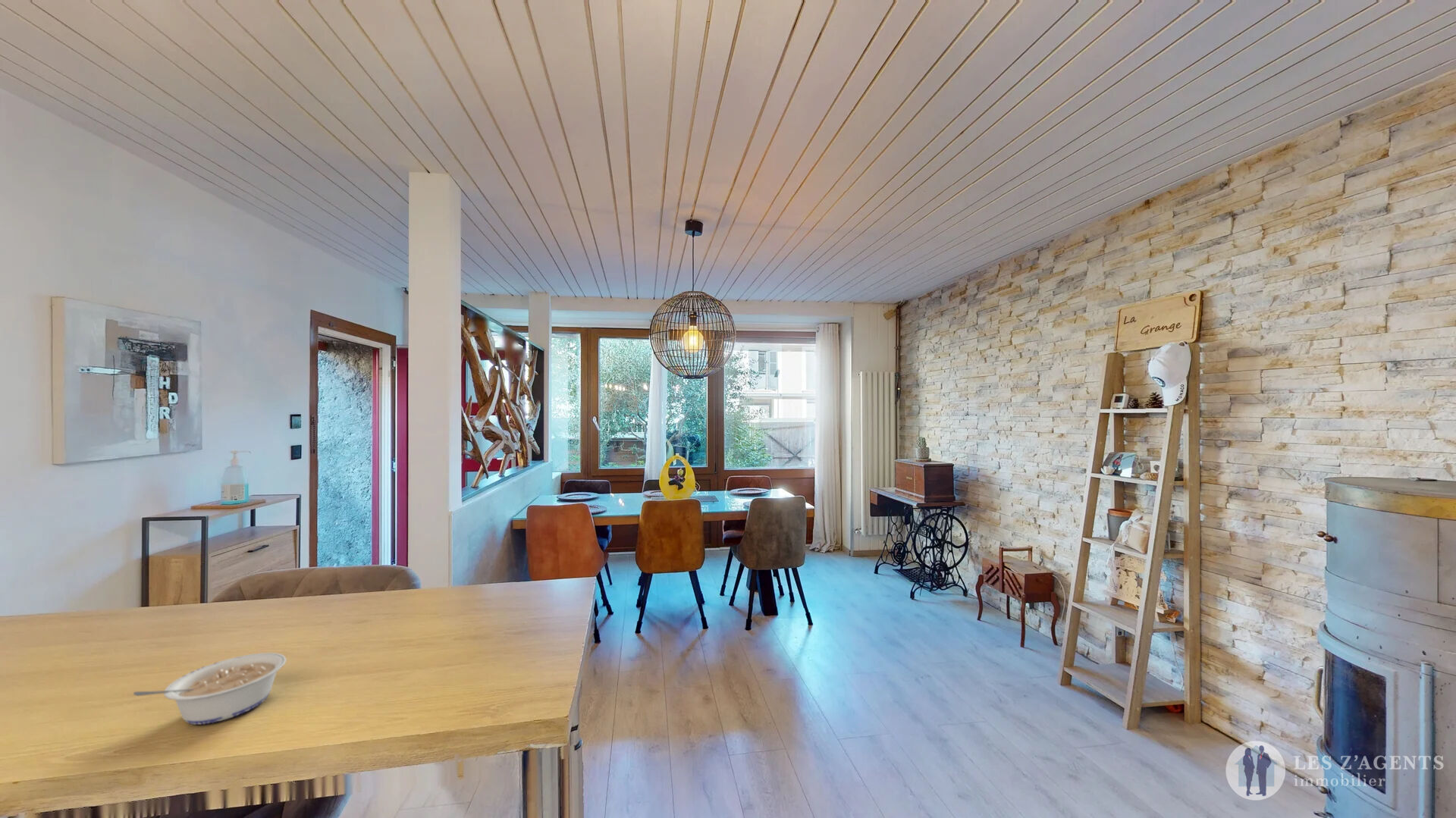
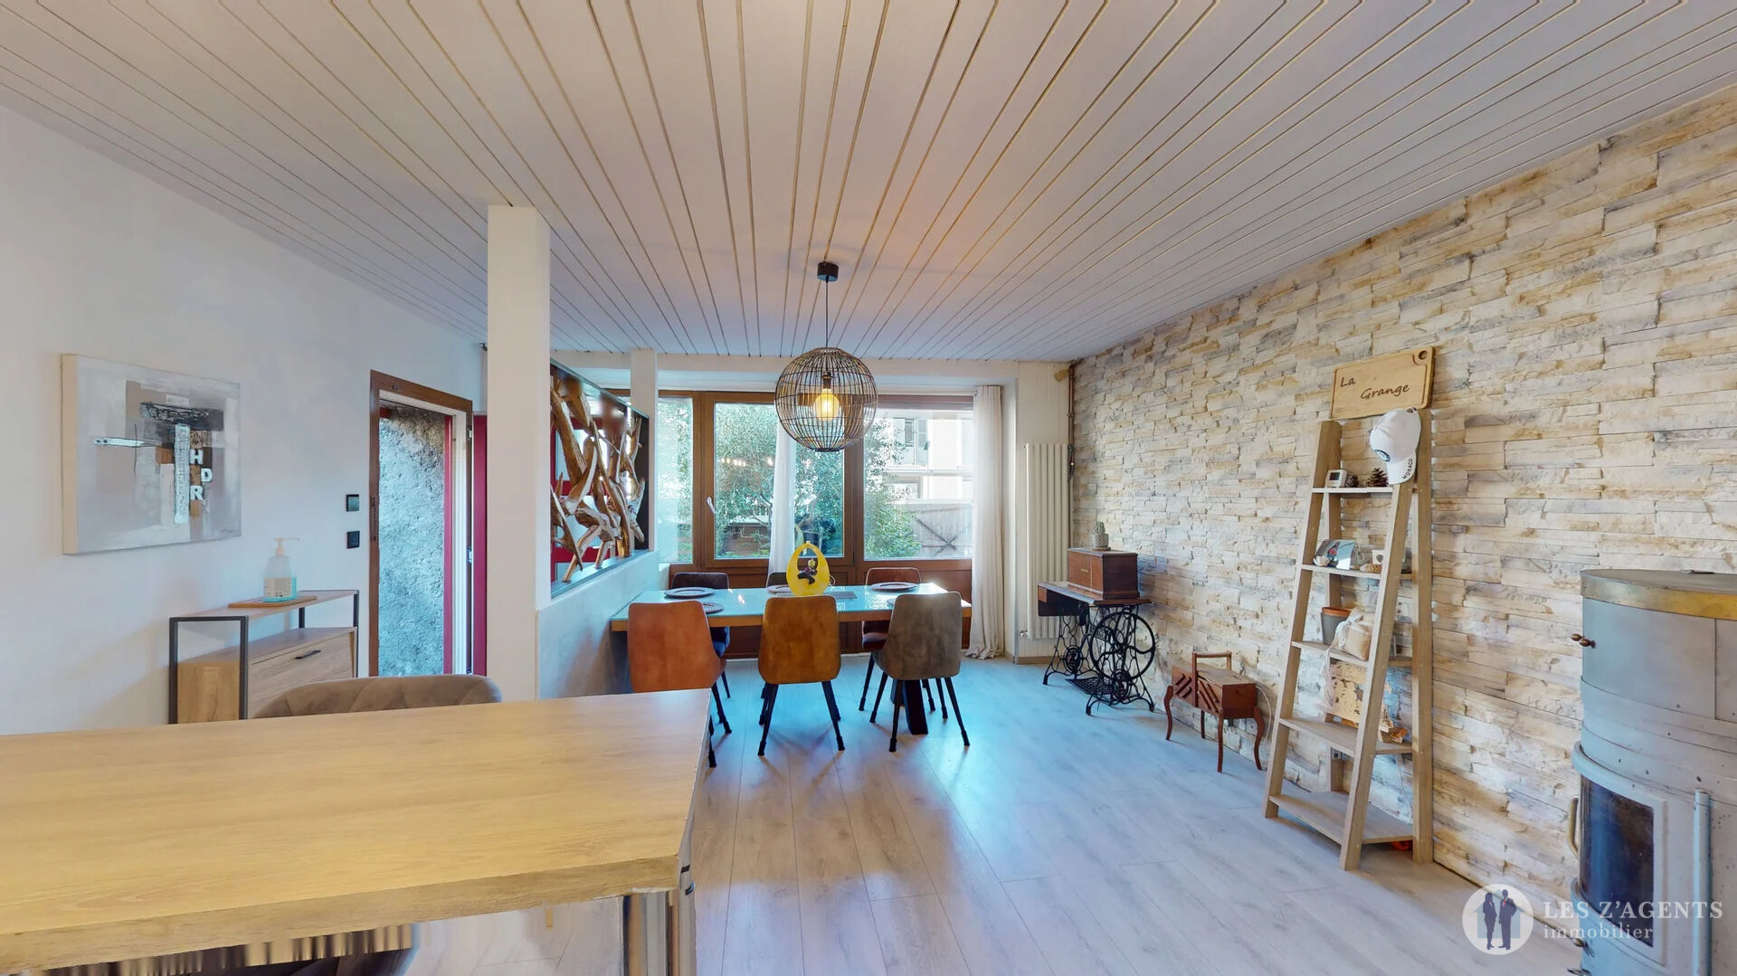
- legume [133,652,287,726]
